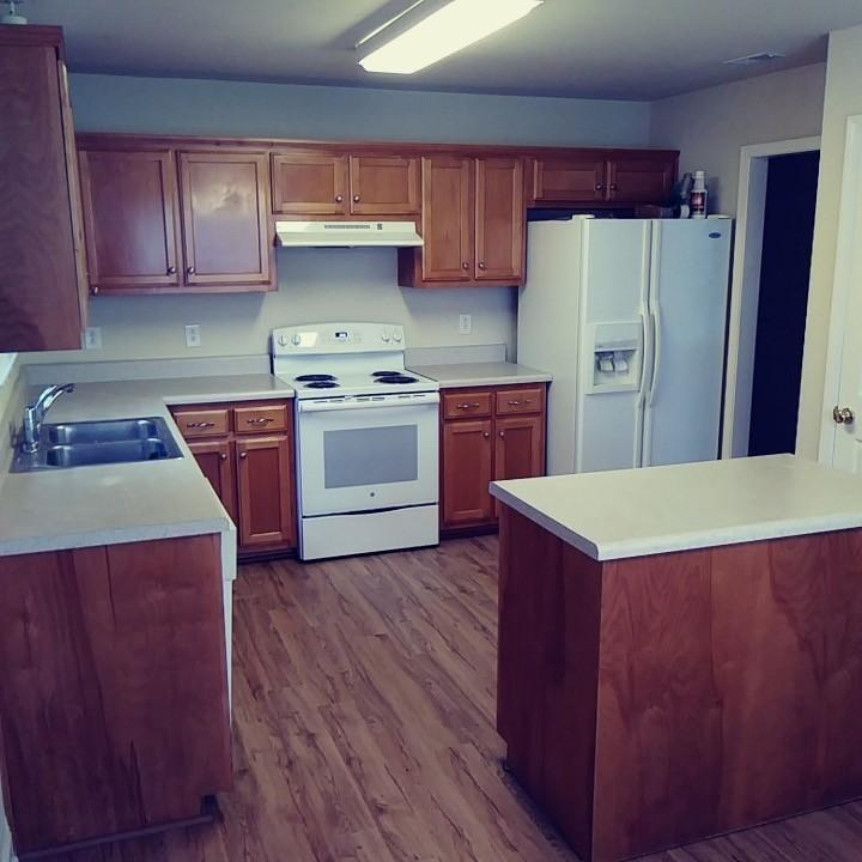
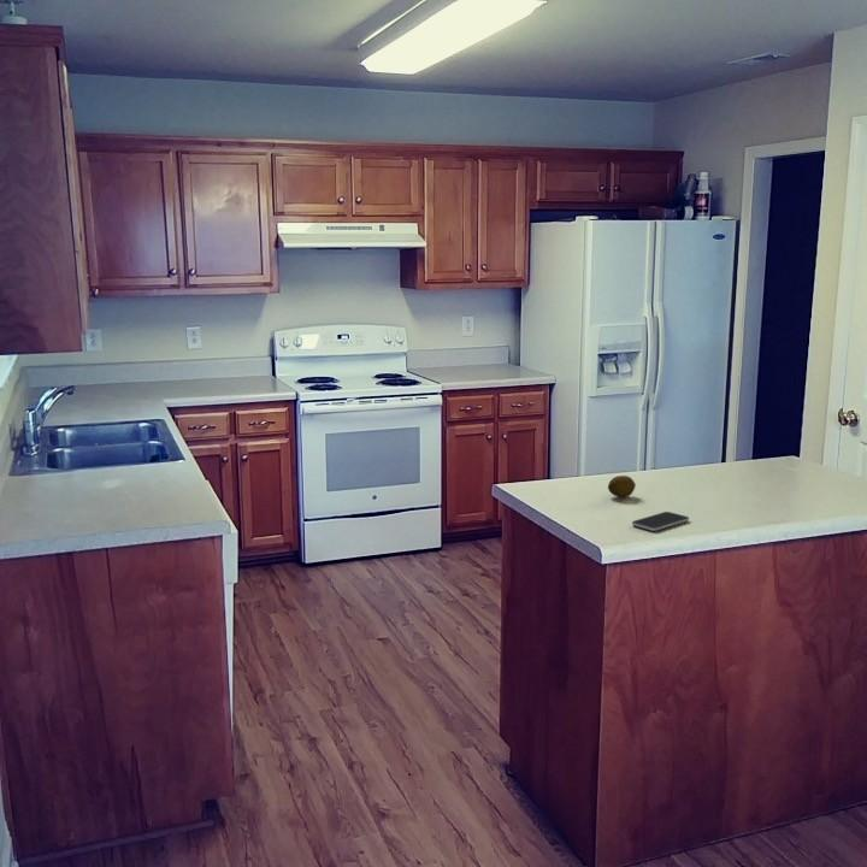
+ smartphone [631,511,690,532]
+ fruit [607,474,637,499]
